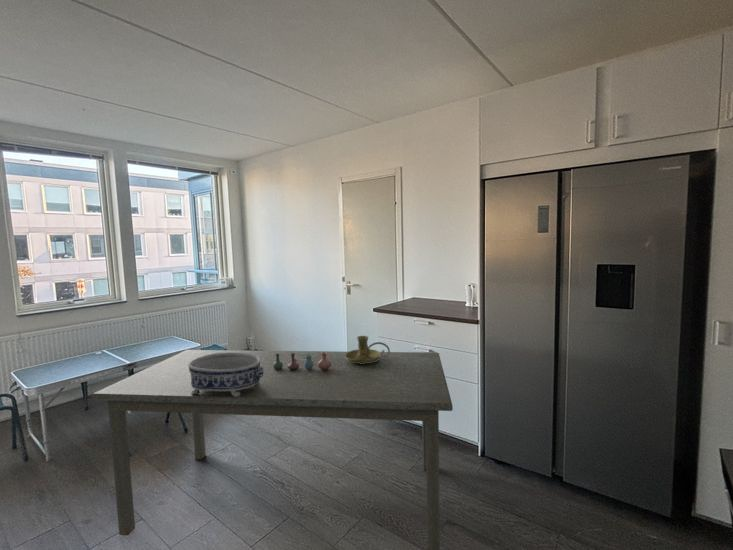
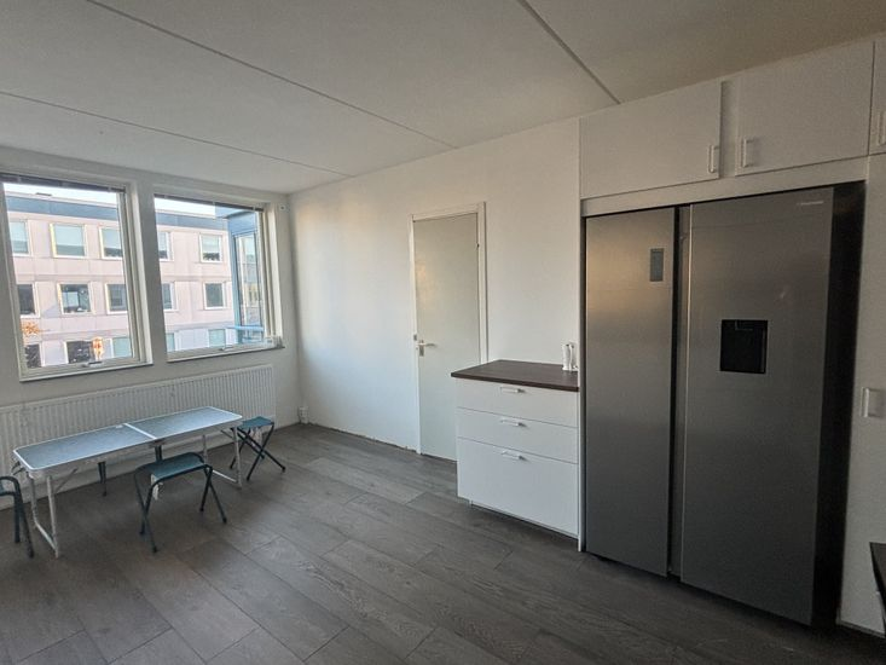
- dining table [90,349,454,550]
- candle holder [345,335,391,364]
- vase [273,352,331,370]
- decorative bowl [188,352,264,397]
